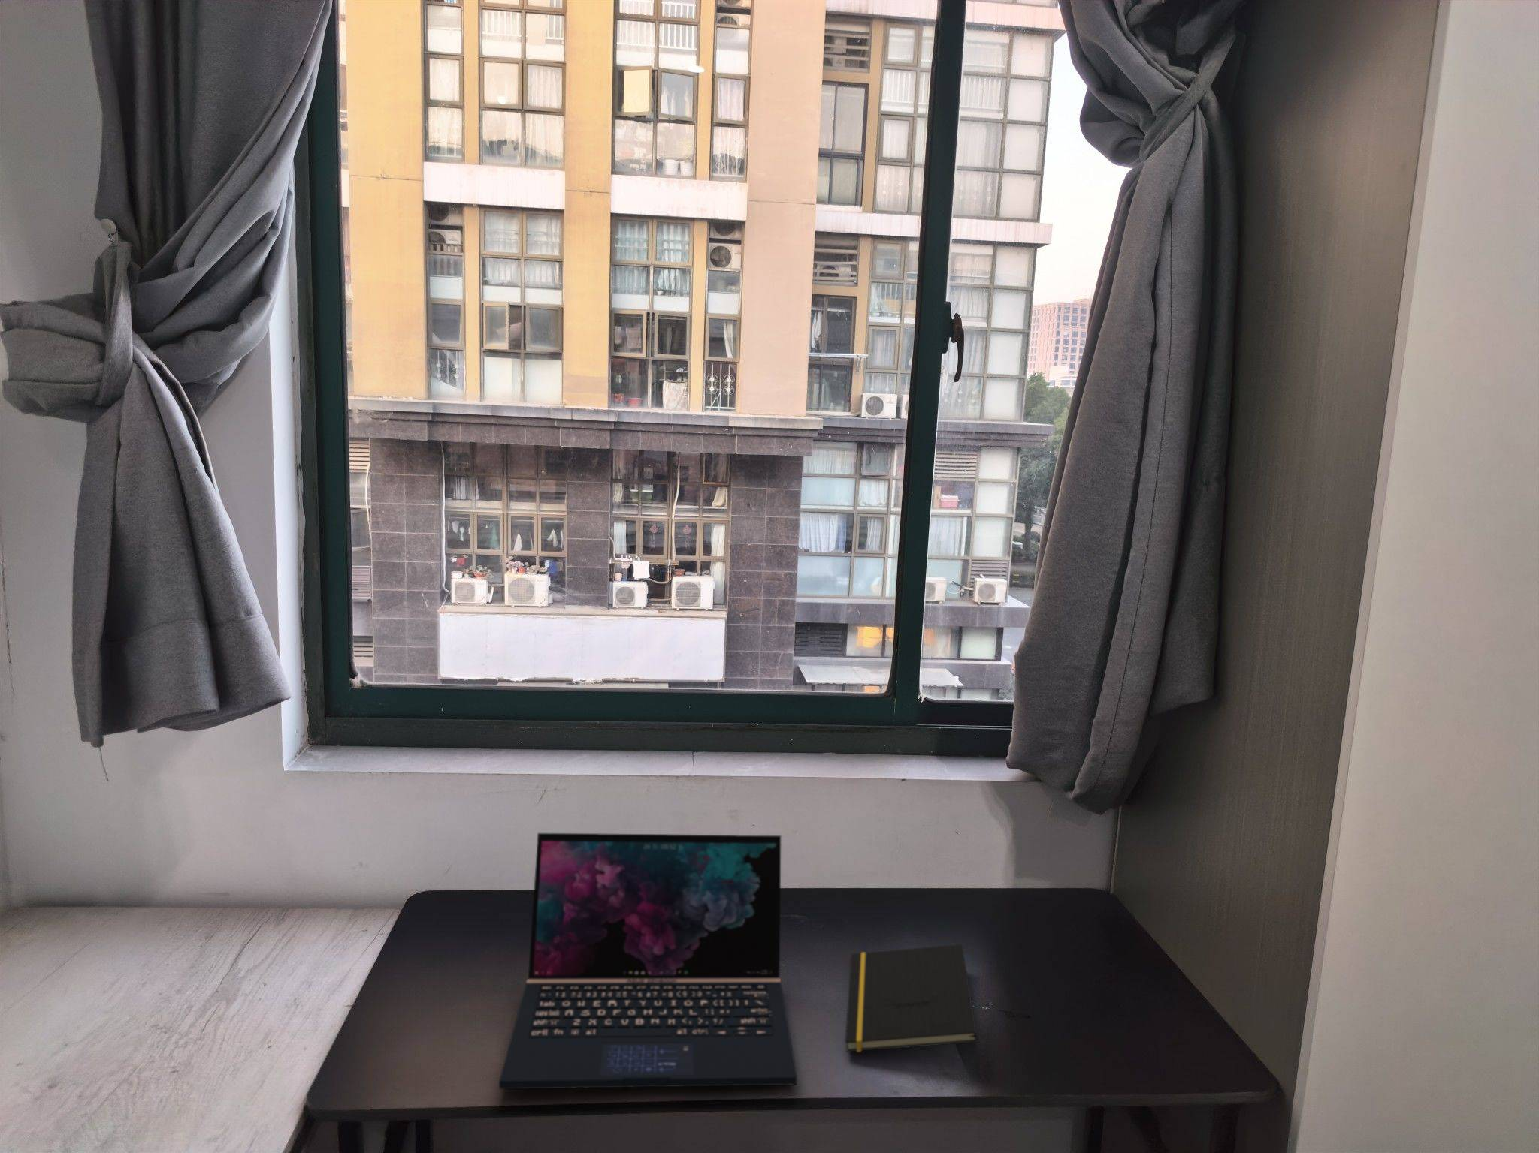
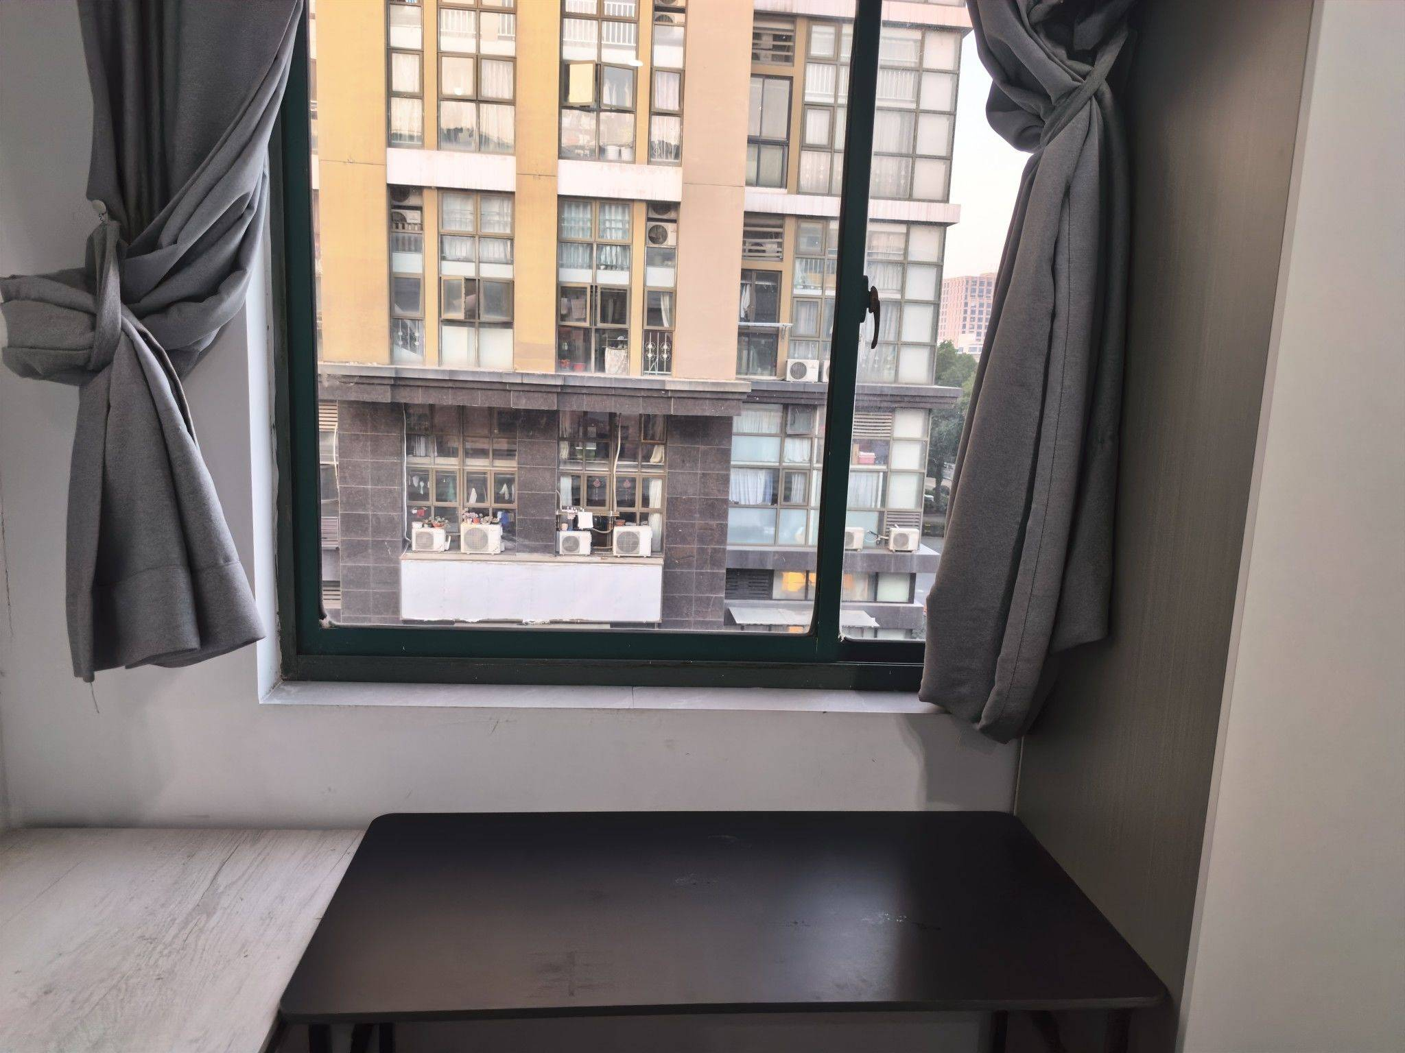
- notepad [845,943,978,1054]
- laptop [498,832,799,1090]
